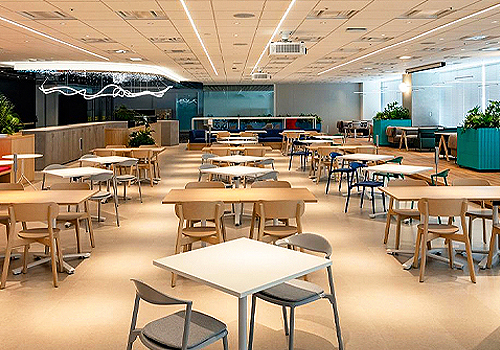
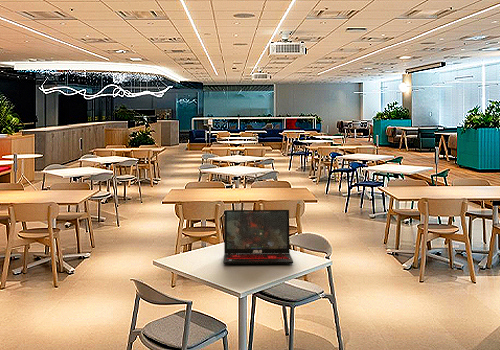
+ laptop [222,209,294,265]
